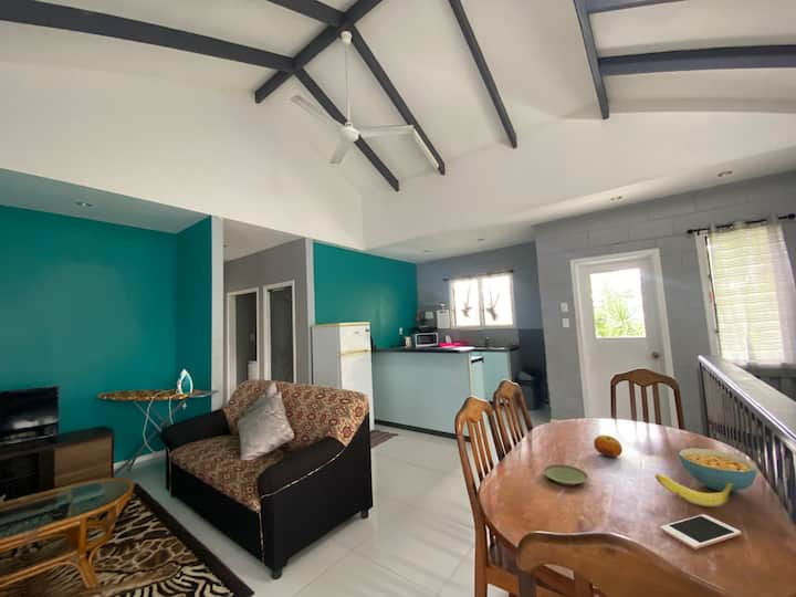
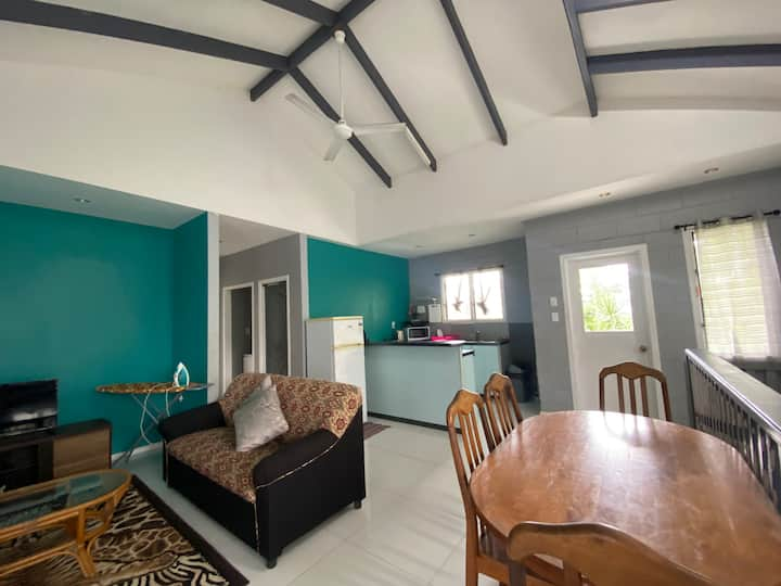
- cereal bowl [678,448,757,492]
- cell phone [659,513,742,551]
- banana [654,473,733,507]
- plate [542,463,589,486]
- fruit [593,434,624,458]
